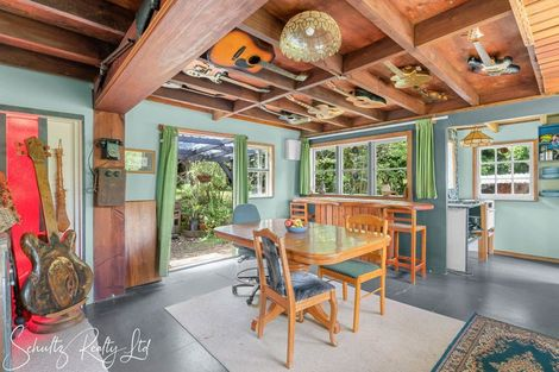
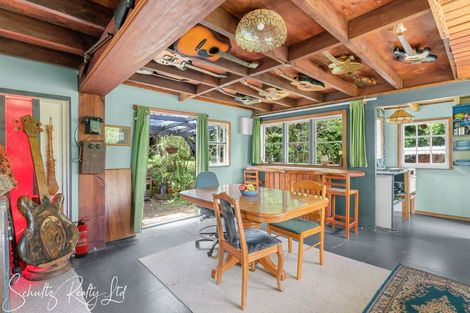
+ fire extinguisher [71,214,91,259]
